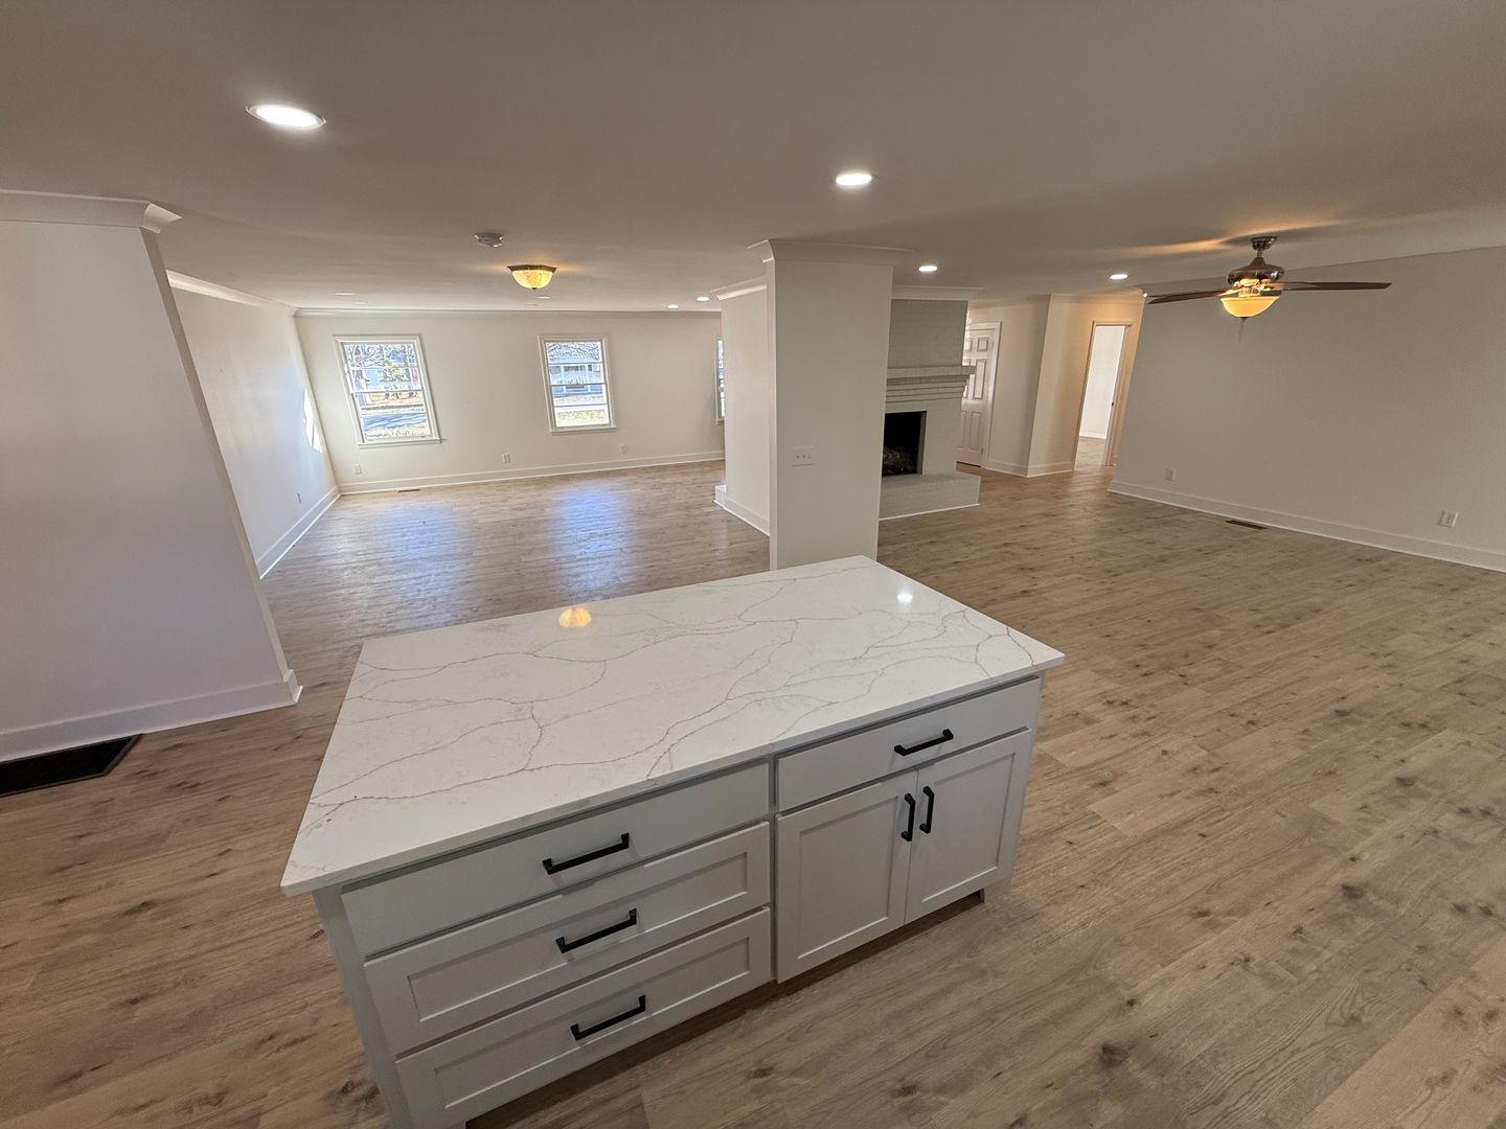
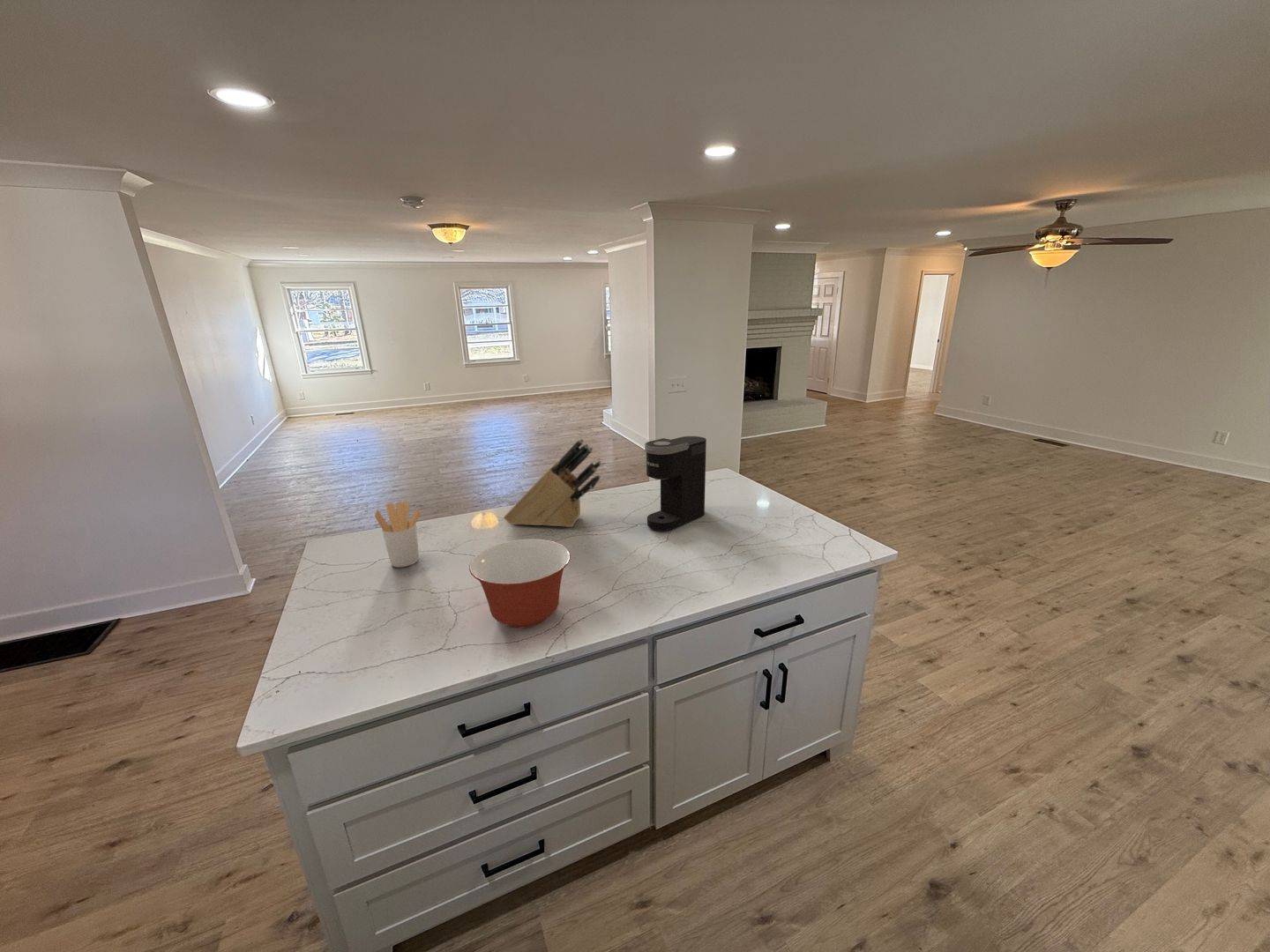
+ knife block [503,438,602,528]
+ mixing bowl [468,539,571,628]
+ utensil holder [374,501,422,568]
+ coffee maker [644,435,707,532]
